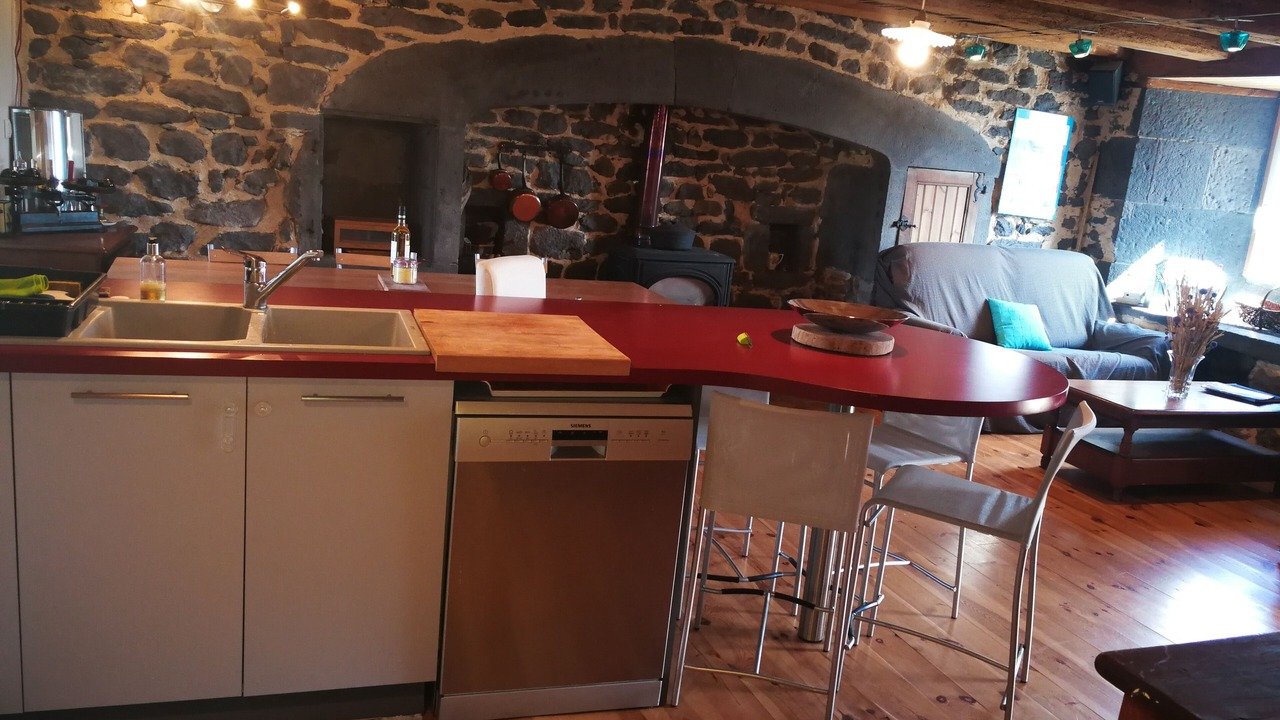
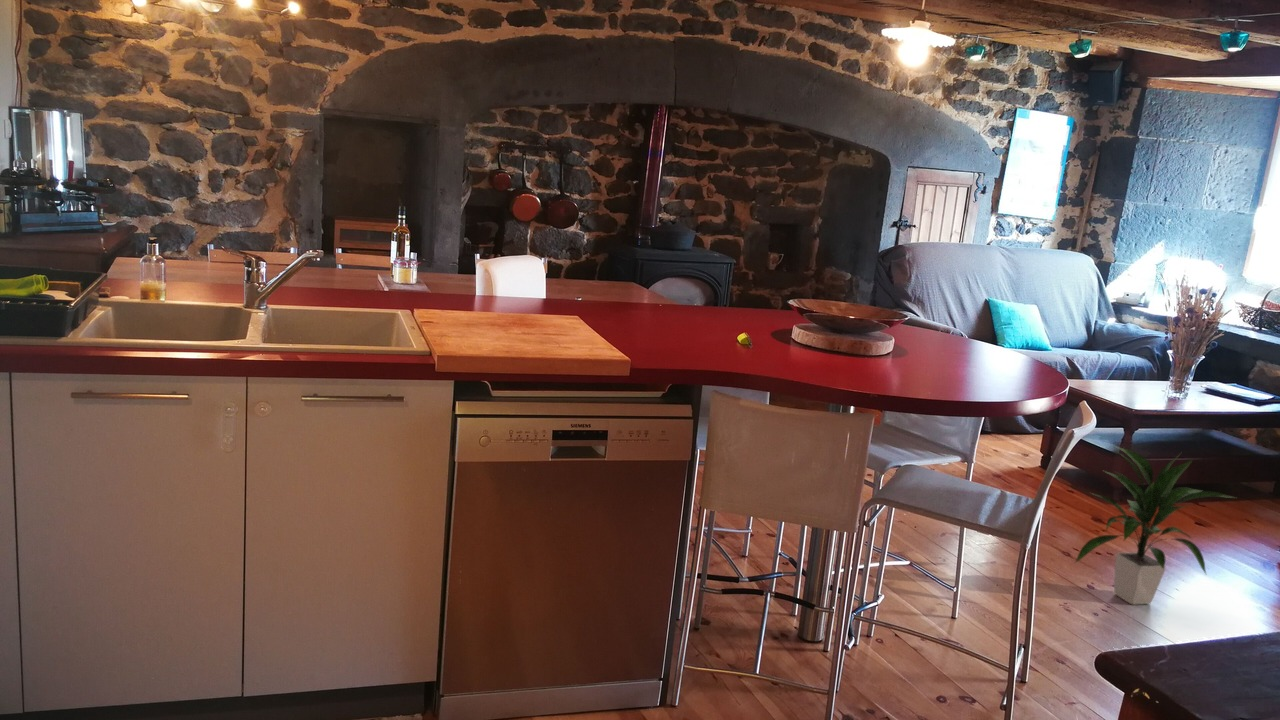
+ indoor plant [1073,444,1237,606]
